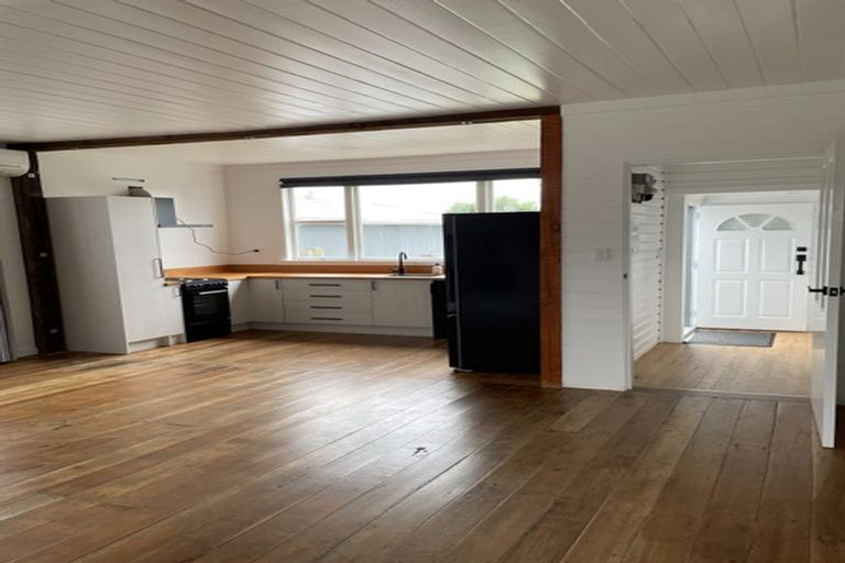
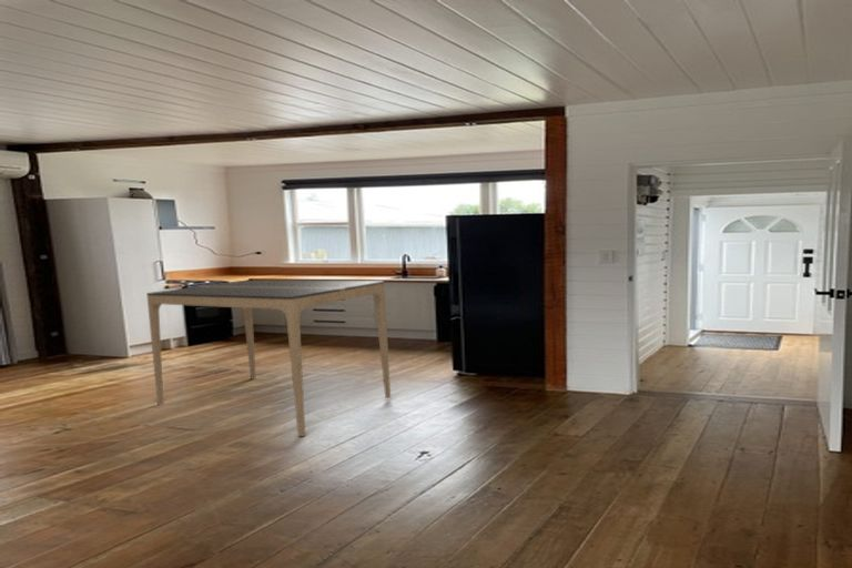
+ dining table [145,280,392,437]
